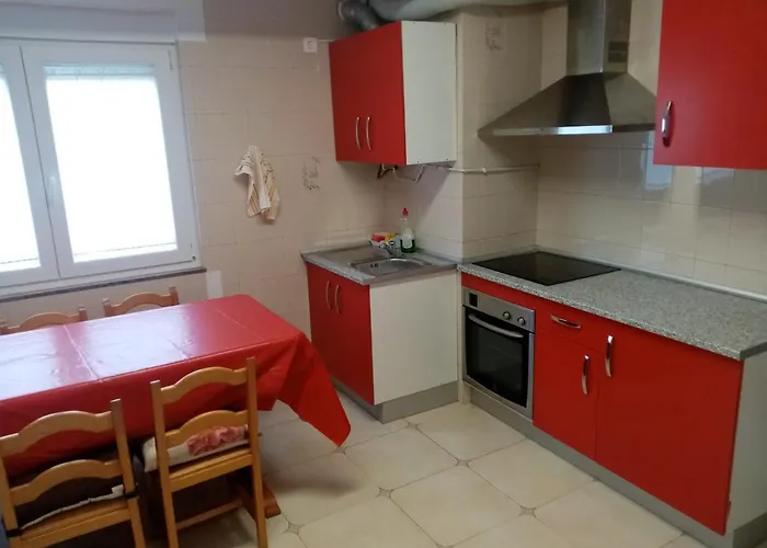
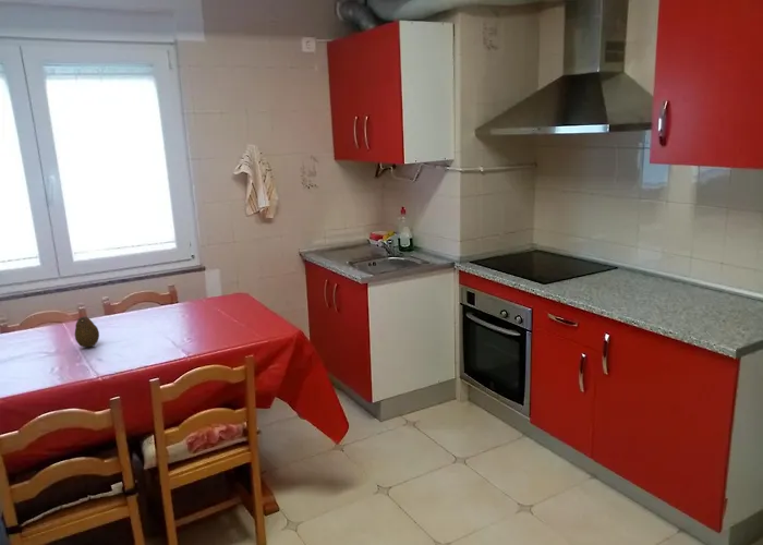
+ fruit [74,315,100,348]
